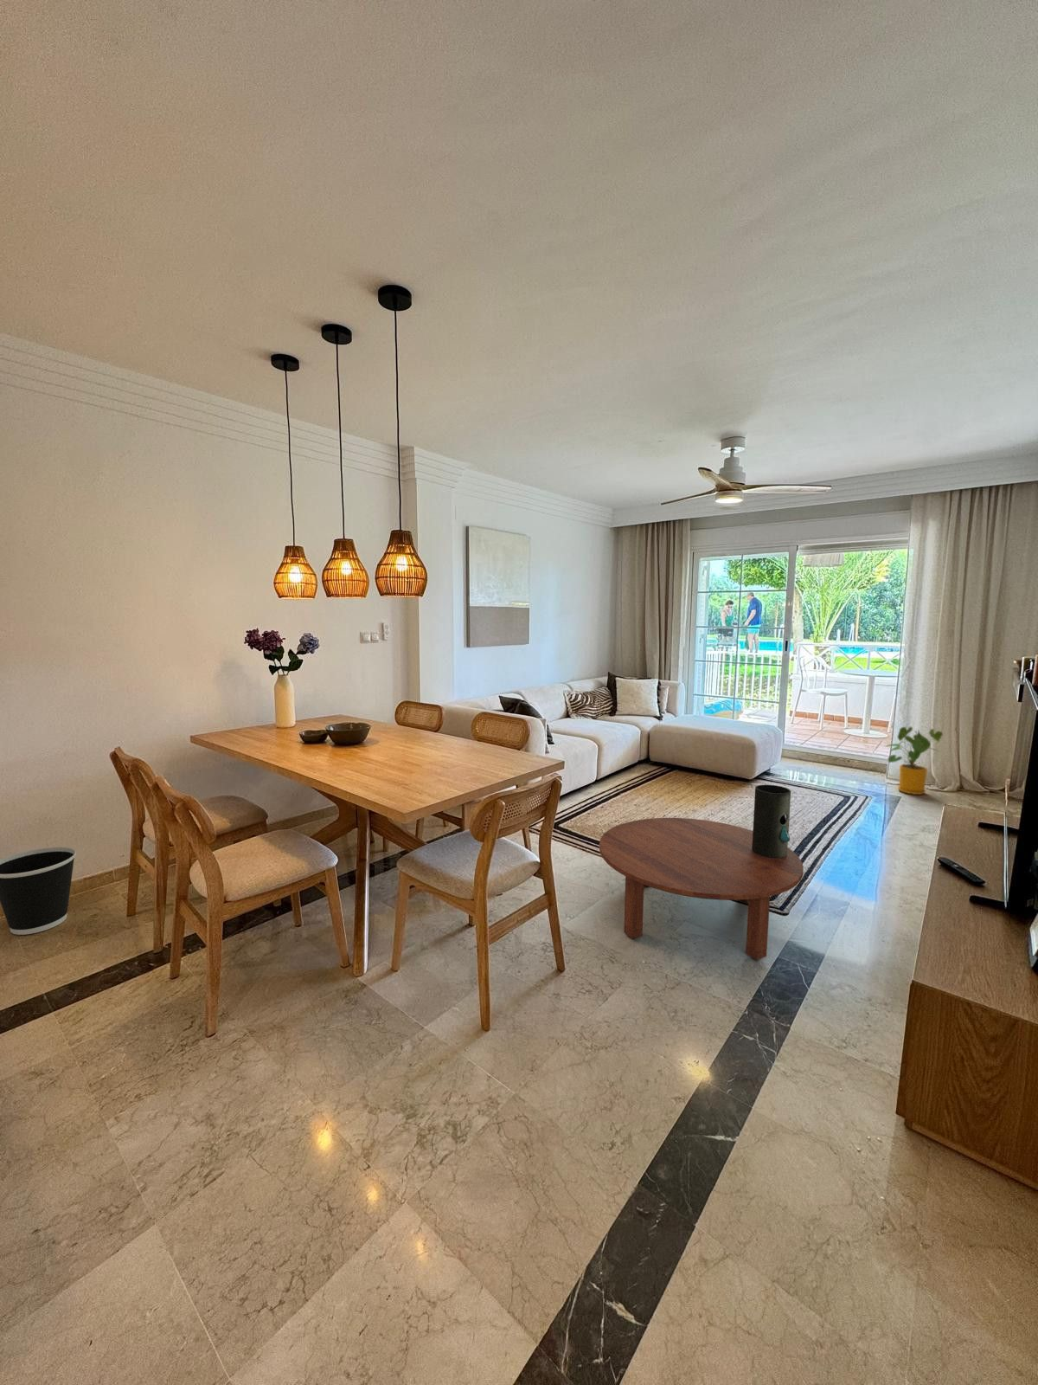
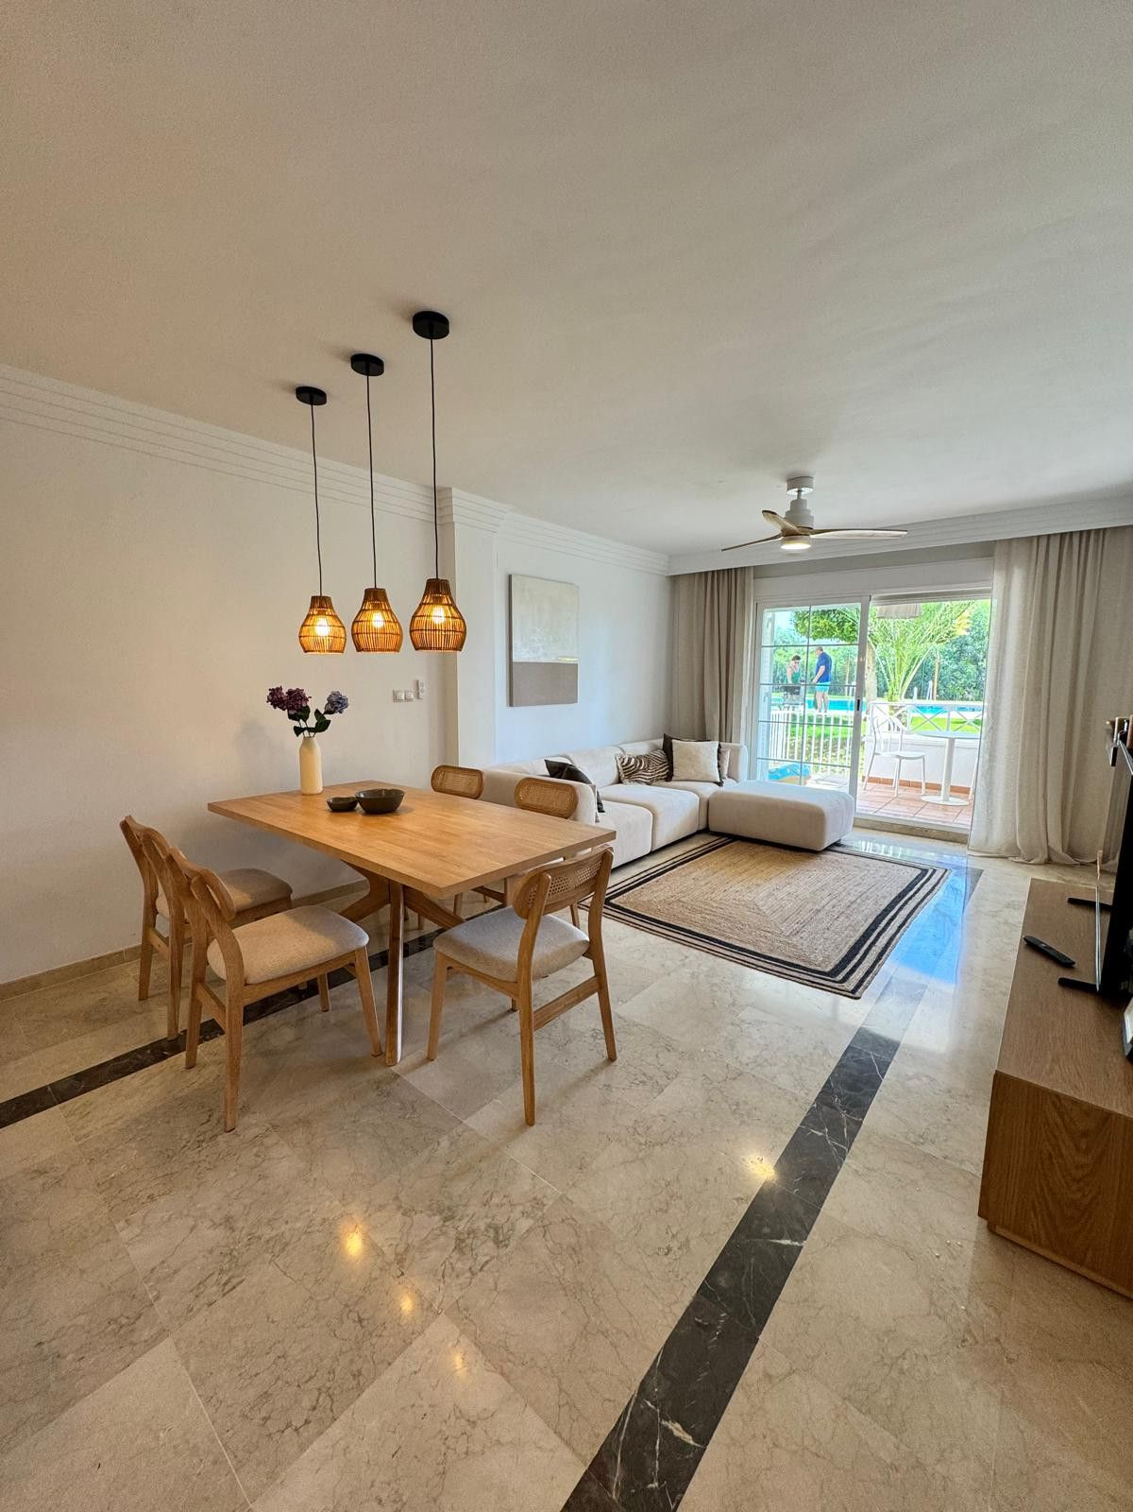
- coffee table [599,817,805,961]
- house plant [885,726,944,795]
- wastebasket [0,846,77,936]
- vase [751,784,792,858]
